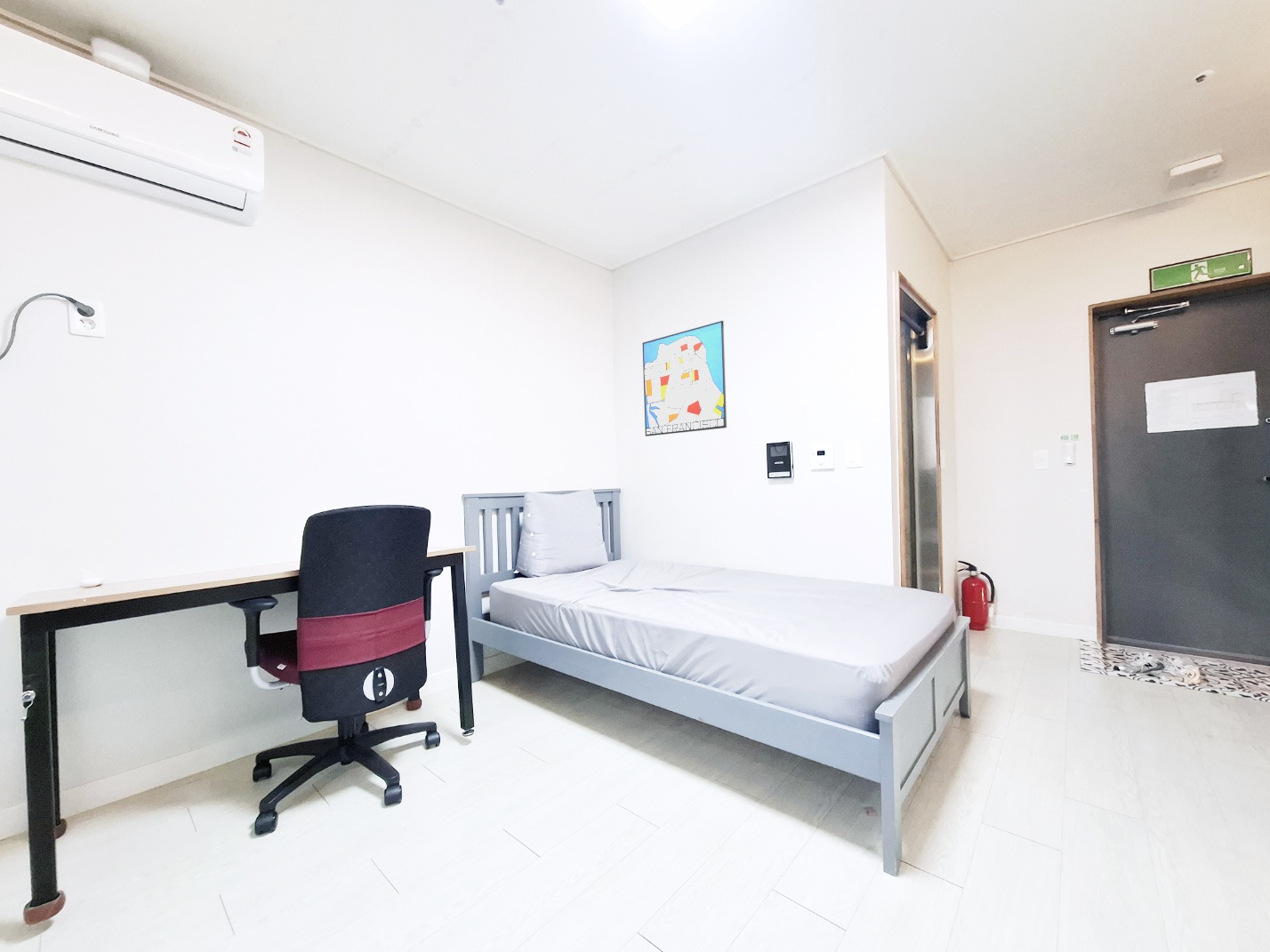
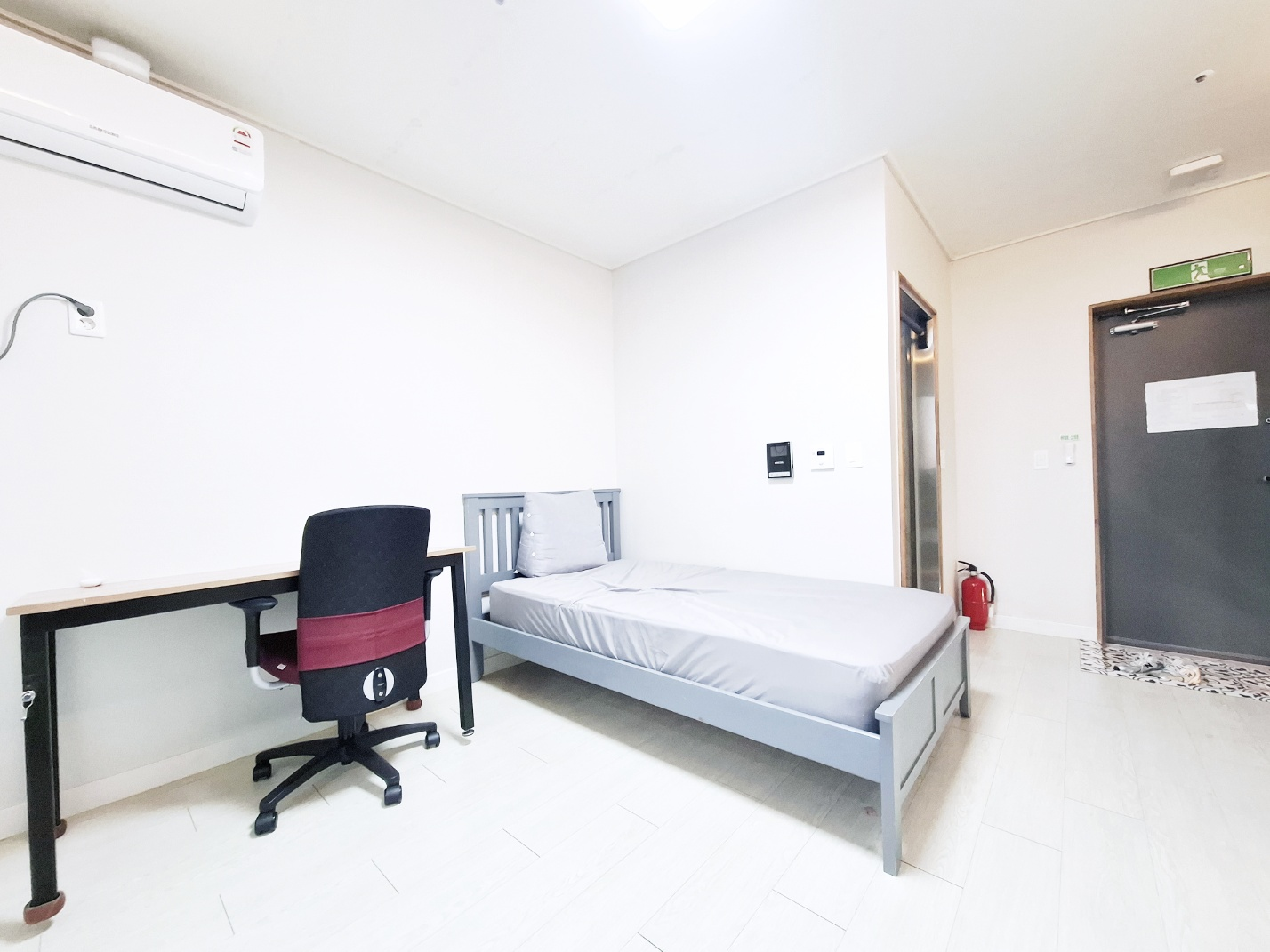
- wall art [641,320,727,437]
